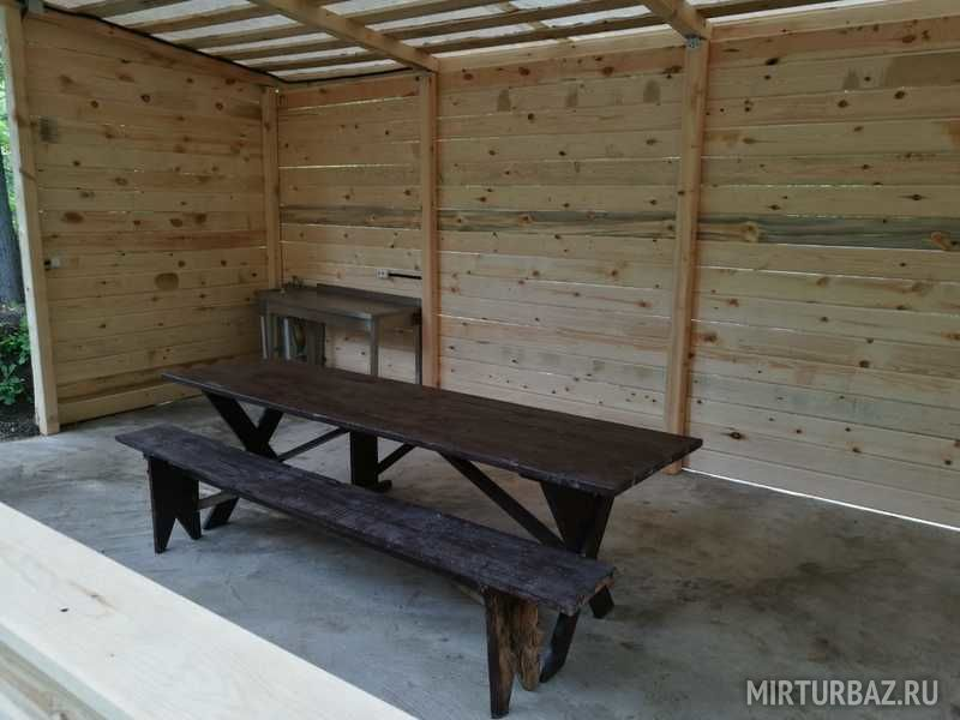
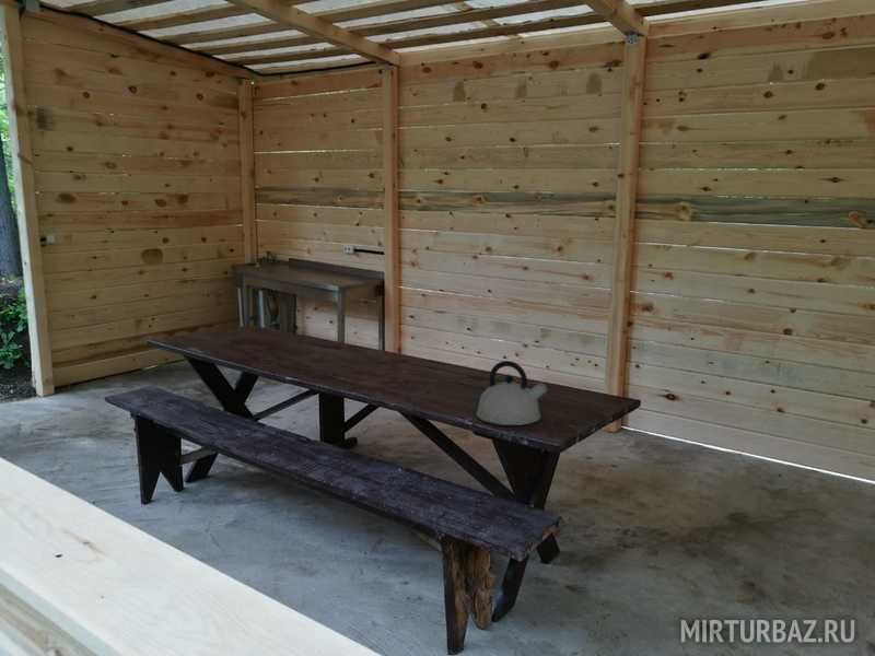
+ kettle [475,360,548,426]
